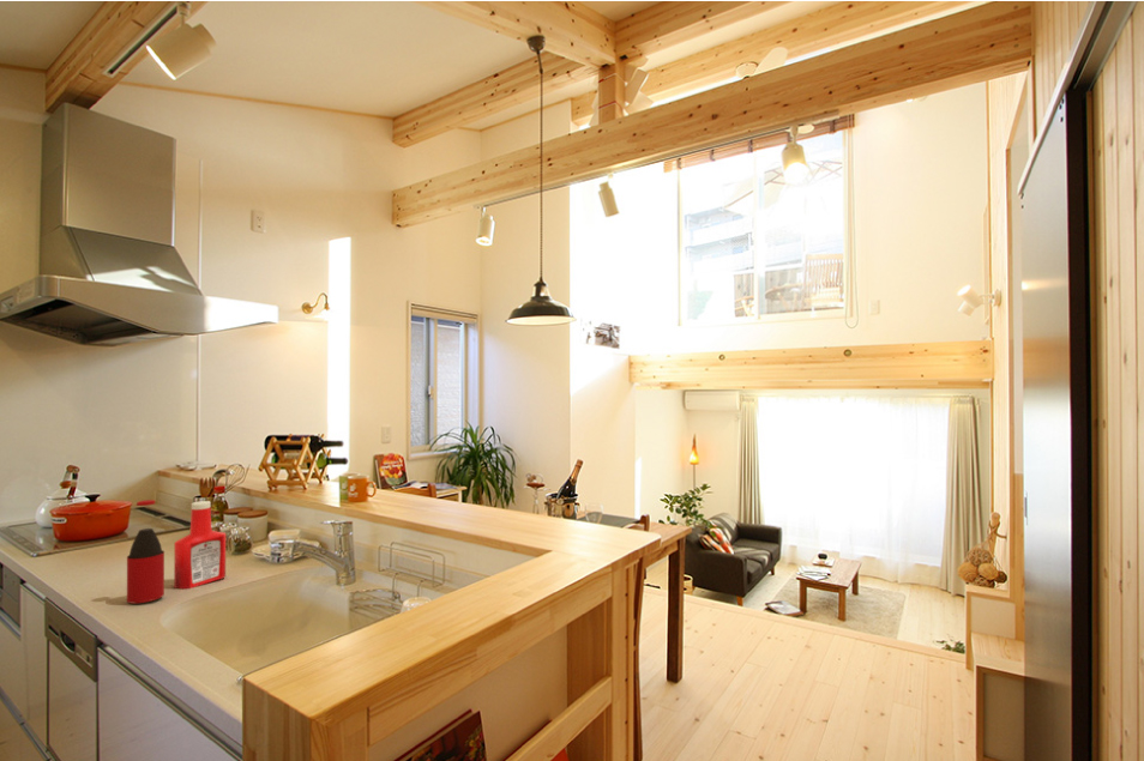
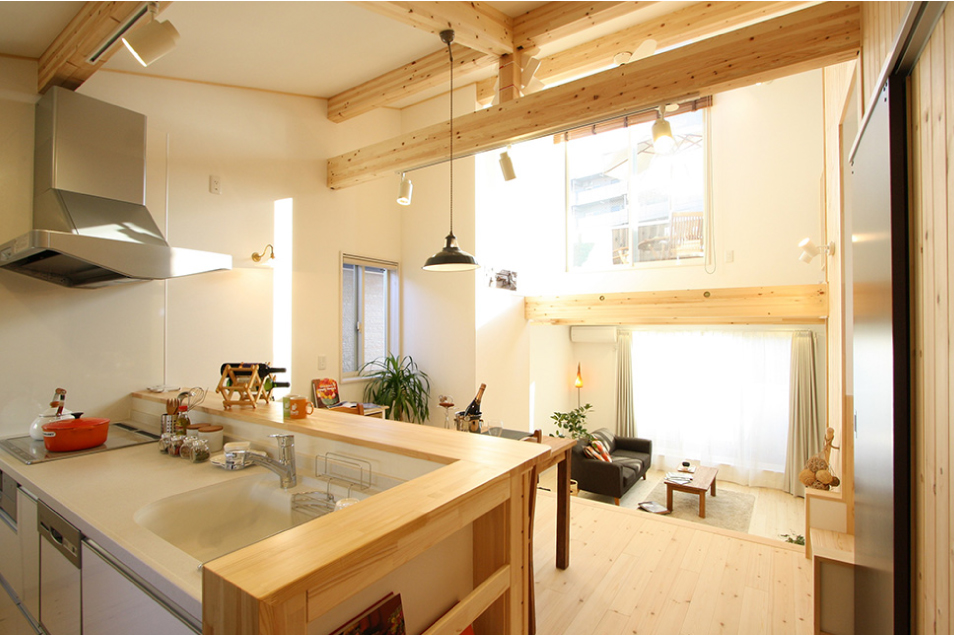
- soap bottle [173,500,227,591]
- bottle [126,499,165,604]
